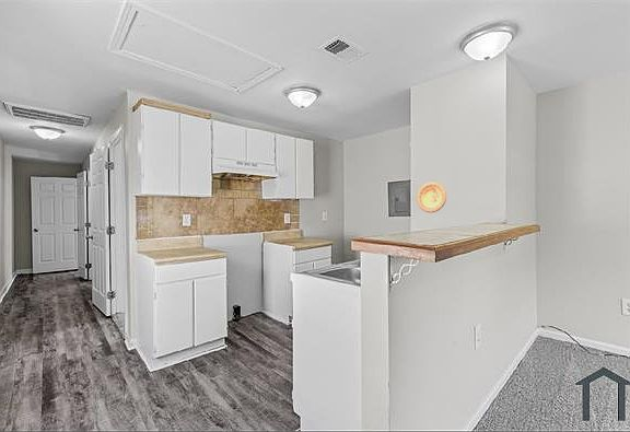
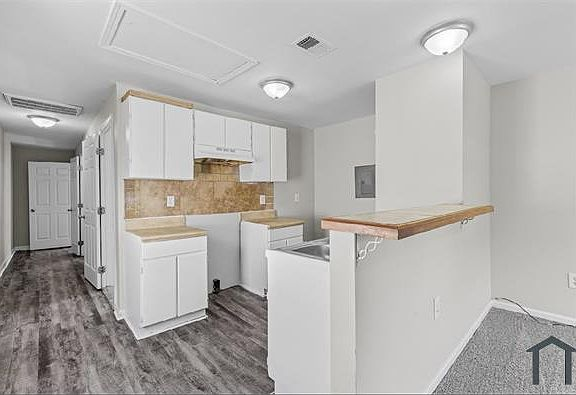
- decorative plate [416,180,447,213]
